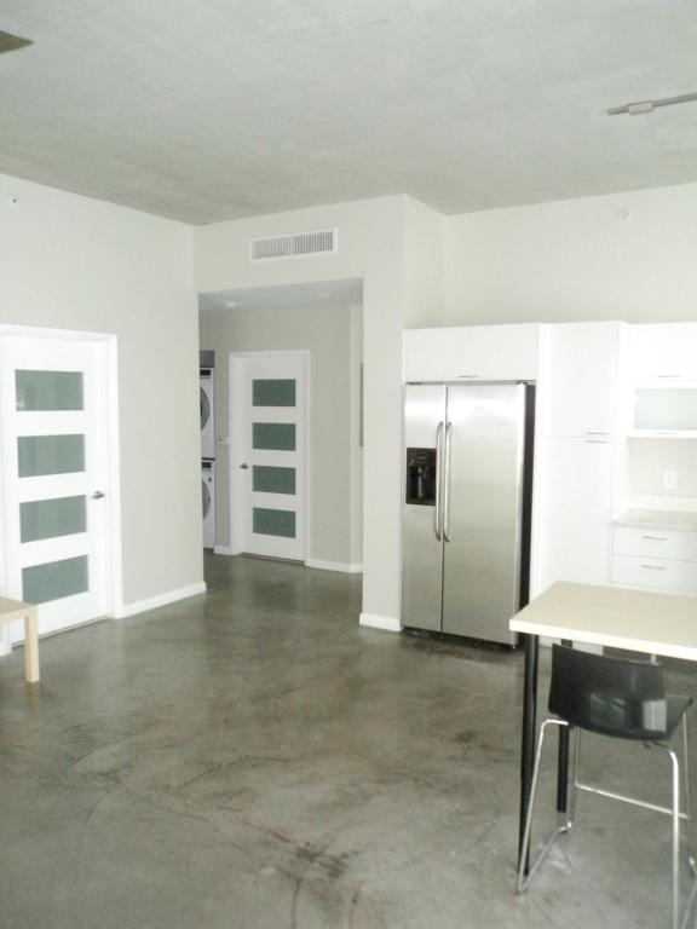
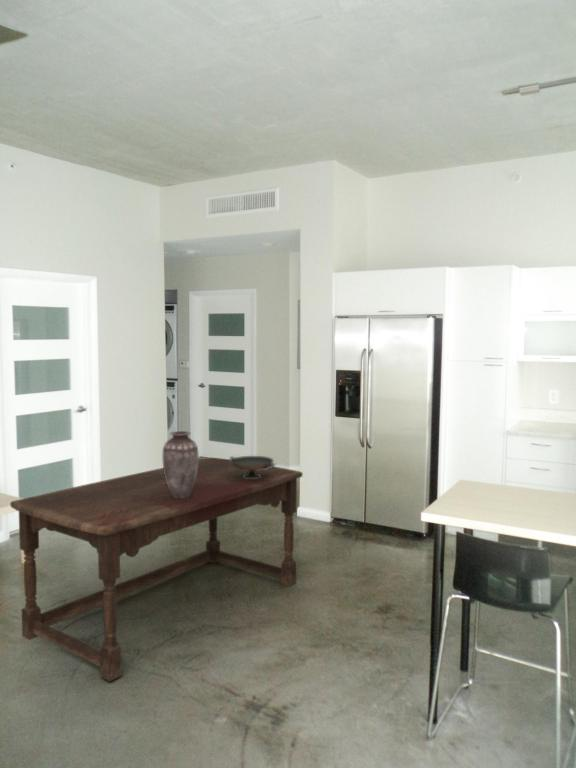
+ dining table [9,457,303,682]
+ decorative bowl [229,455,276,479]
+ vase [162,430,199,498]
